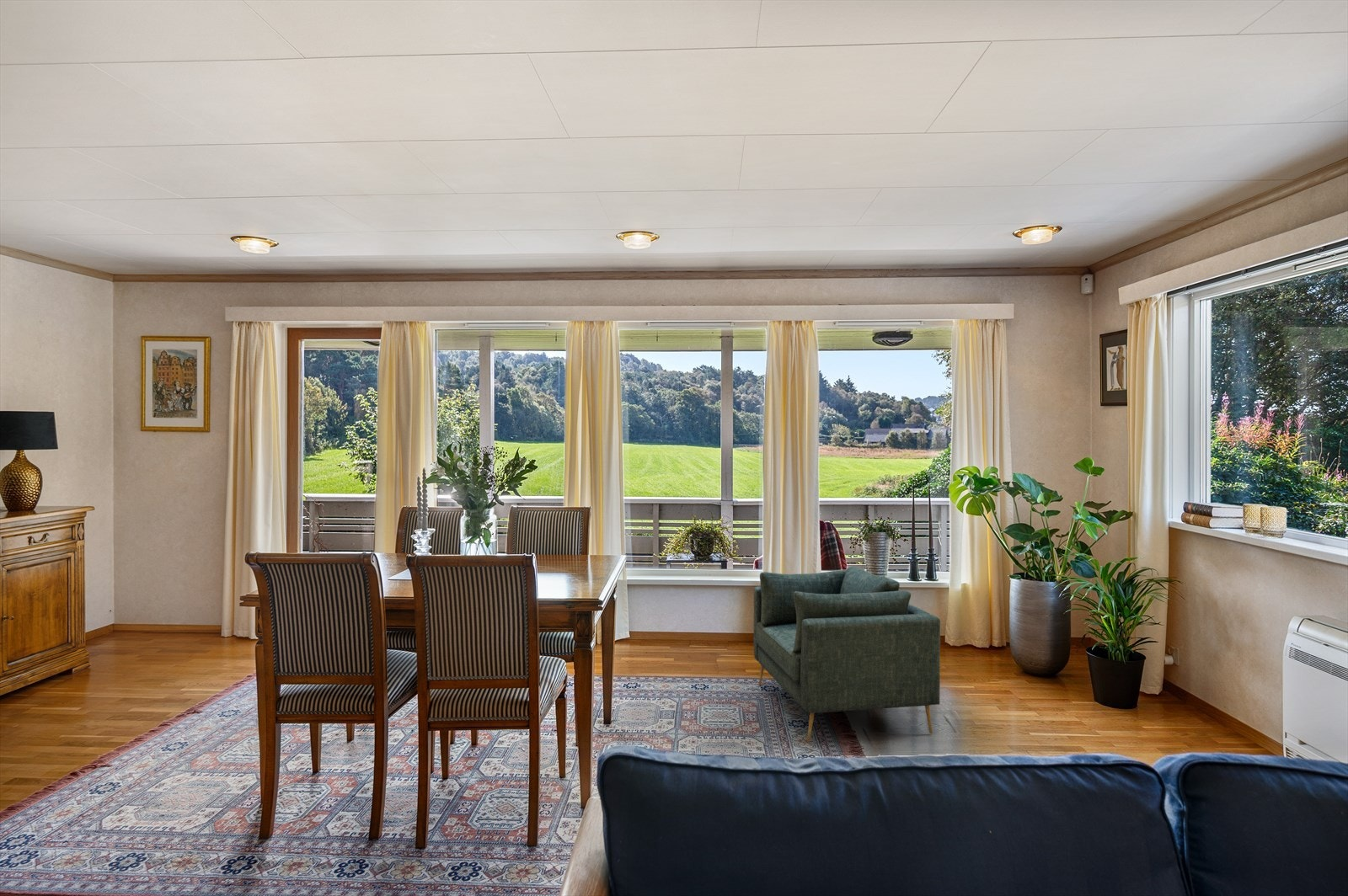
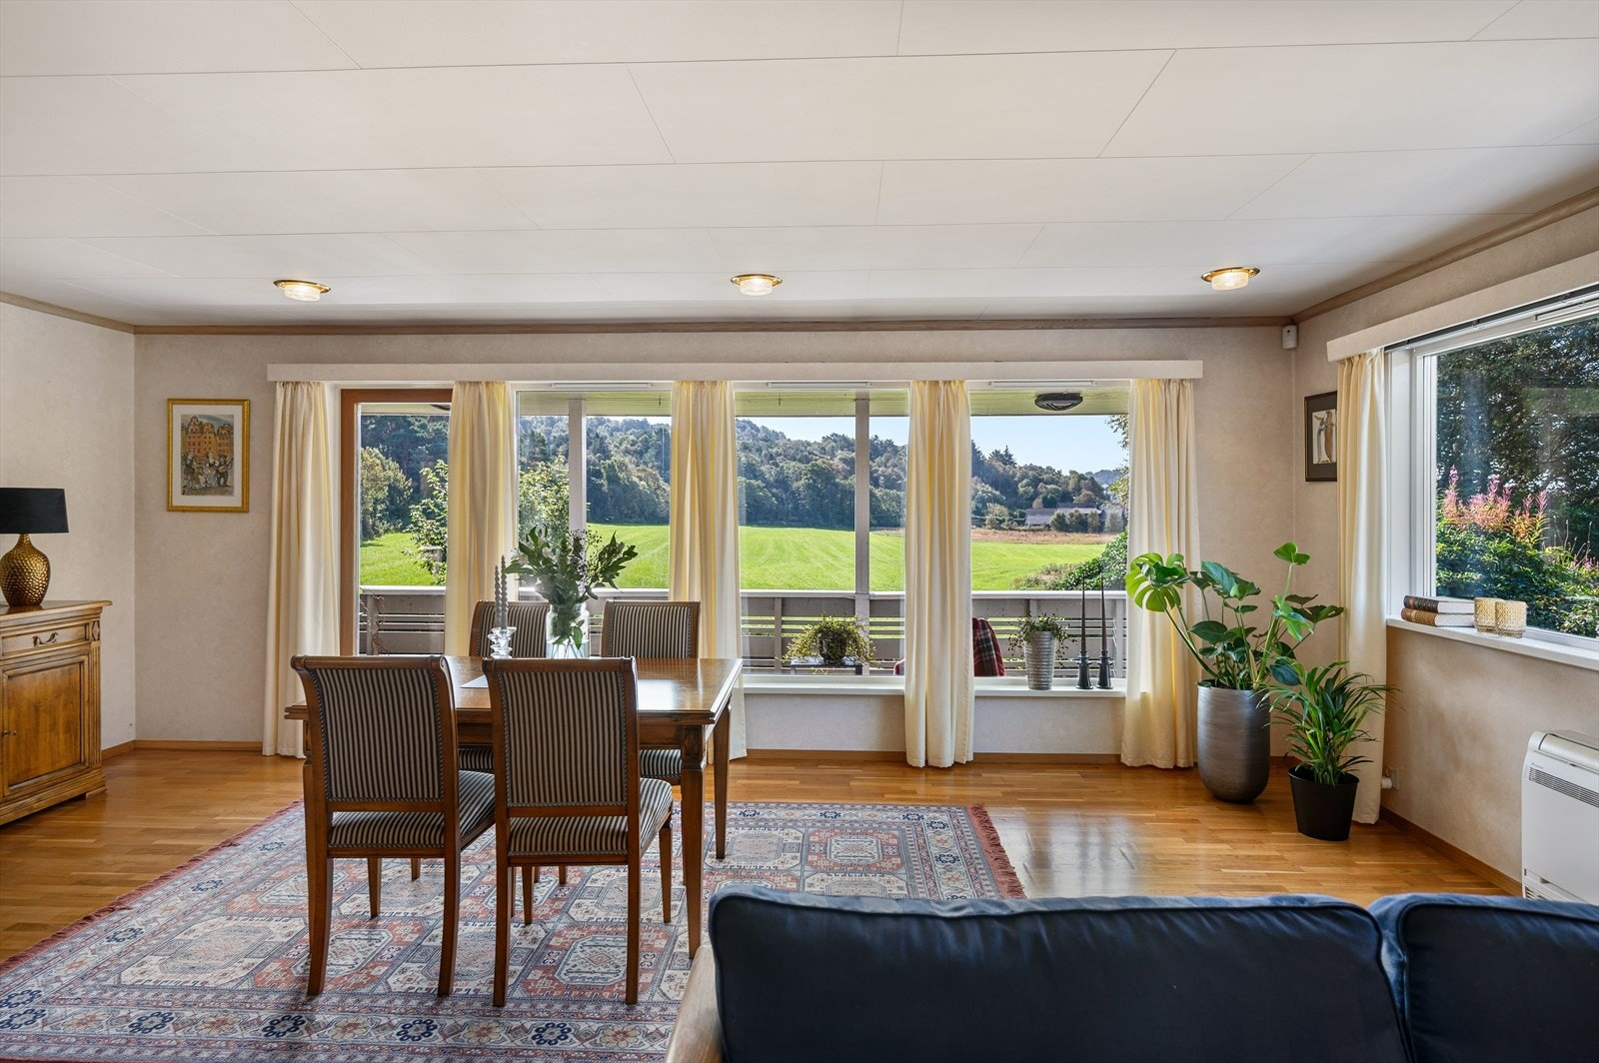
- armchair [753,566,941,743]
